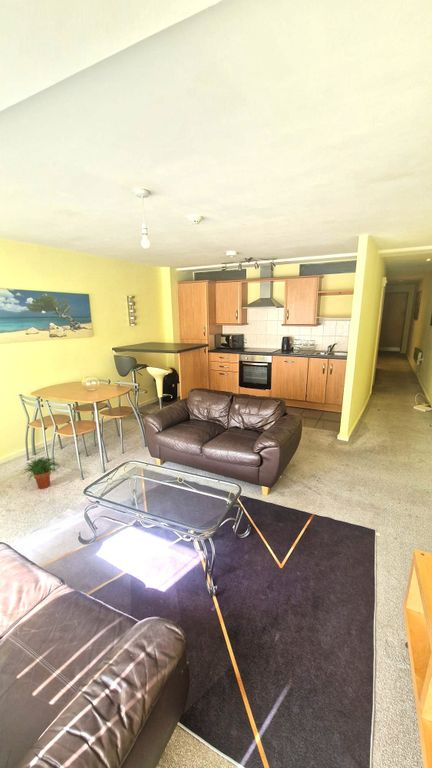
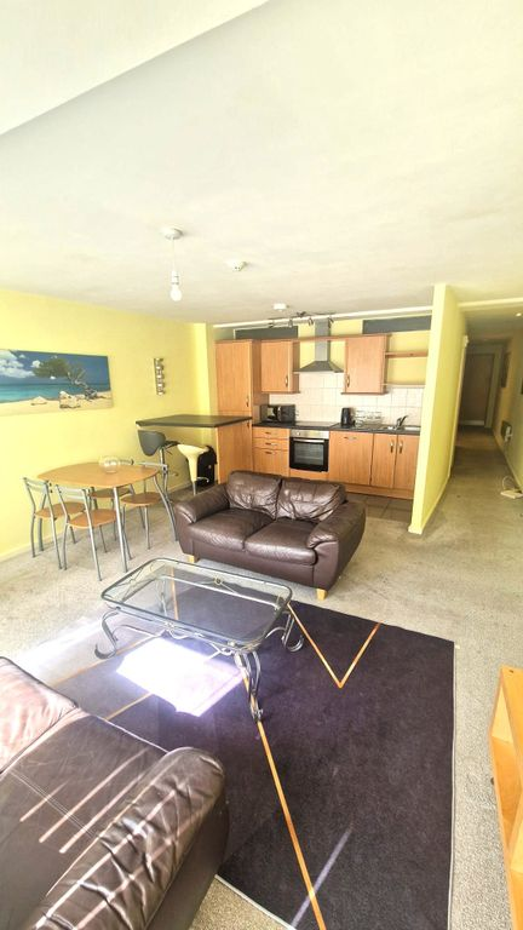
- potted plant [21,455,61,490]
